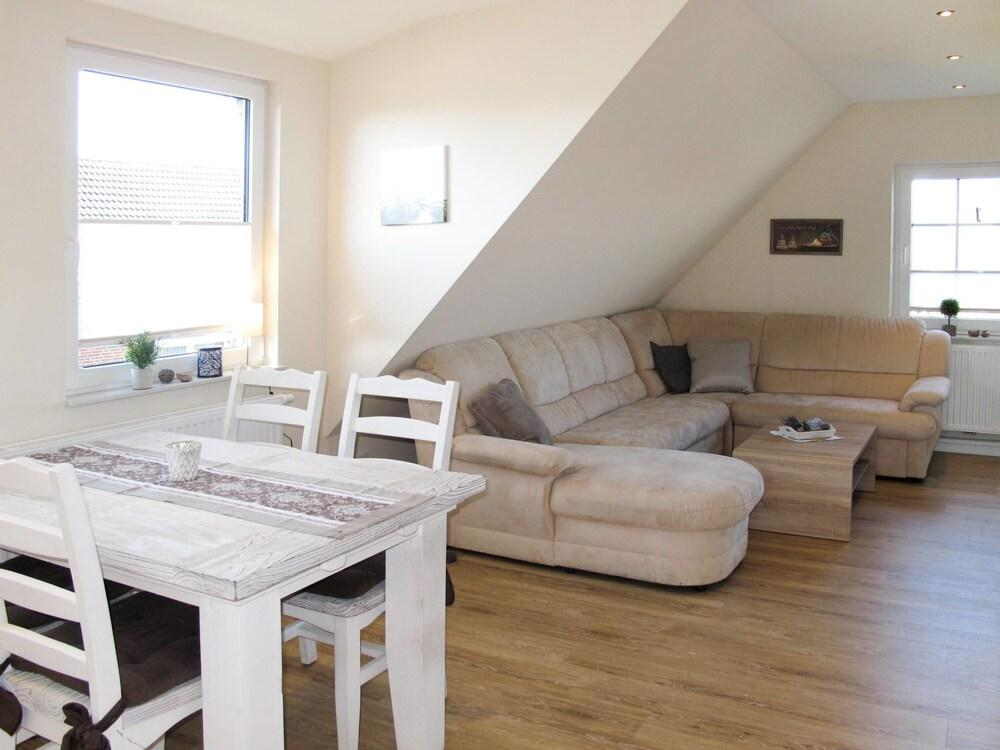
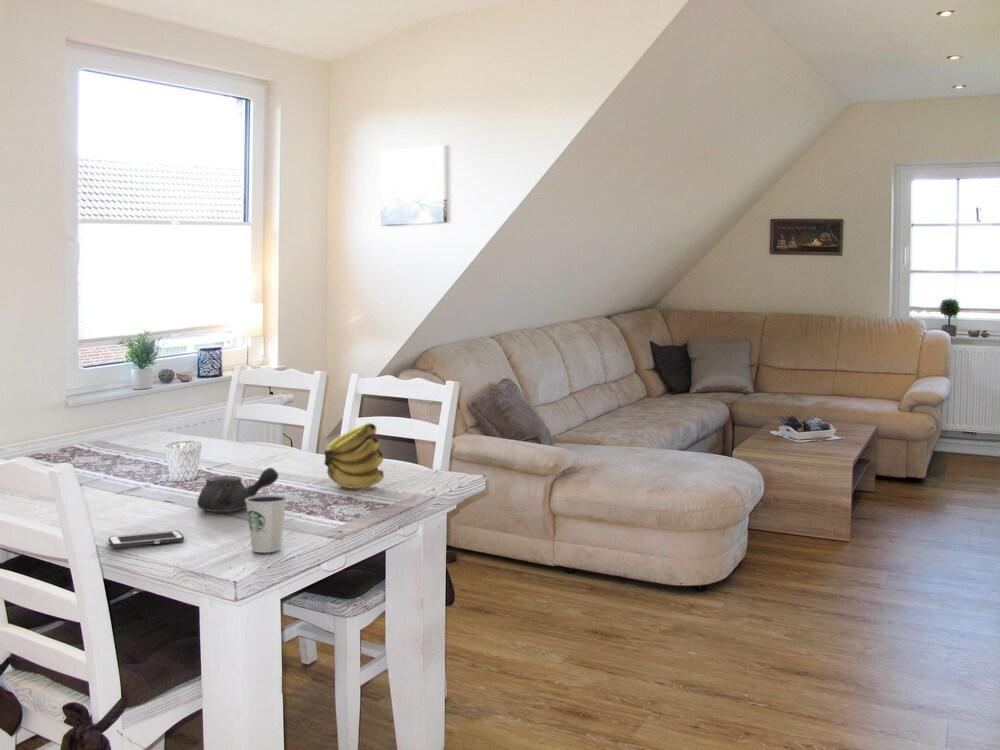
+ banana [323,422,385,490]
+ teapot [196,467,279,513]
+ cell phone [107,530,185,549]
+ dixie cup [245,494,288,554]
